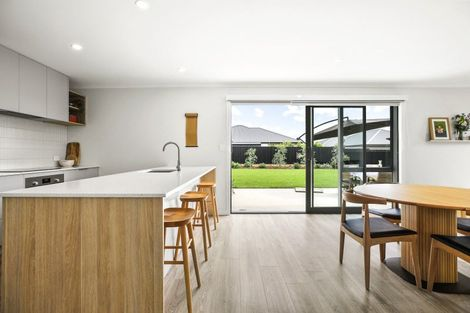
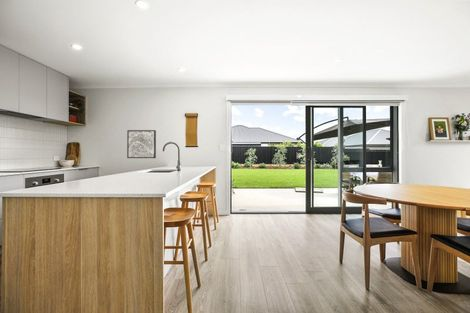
+ wall art [126,129,157,159]
